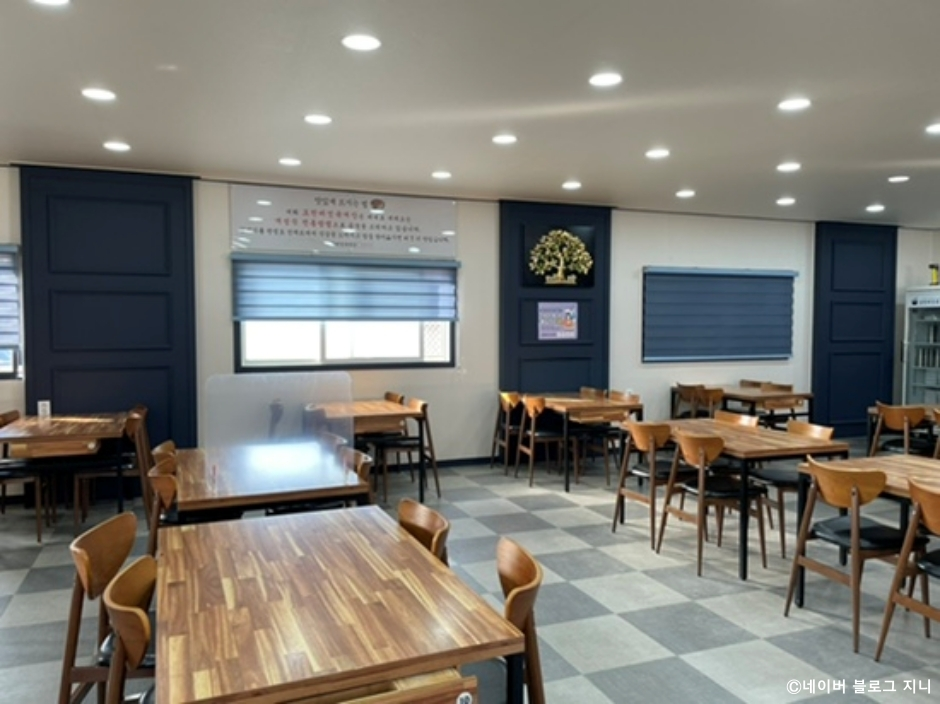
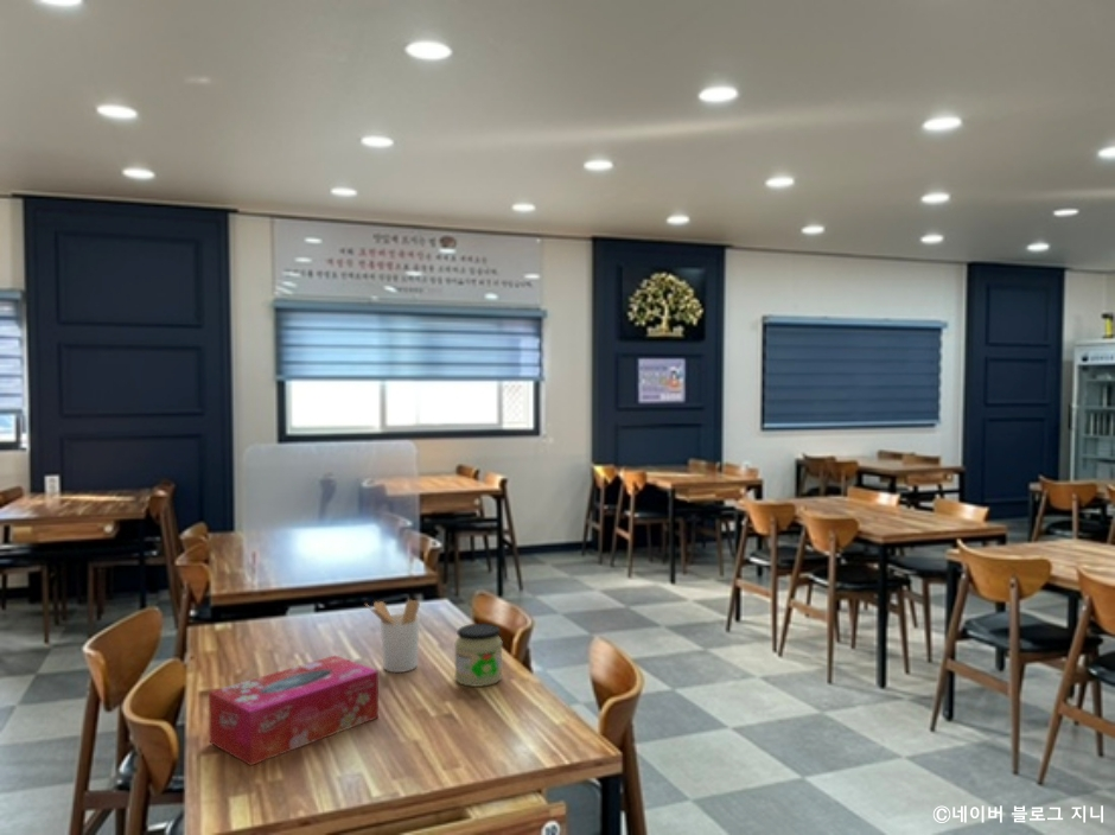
+ tissue box [208,655,380,766]
+ jar [454,623,503,688]
+ utensil holder [364,599,421,674]
